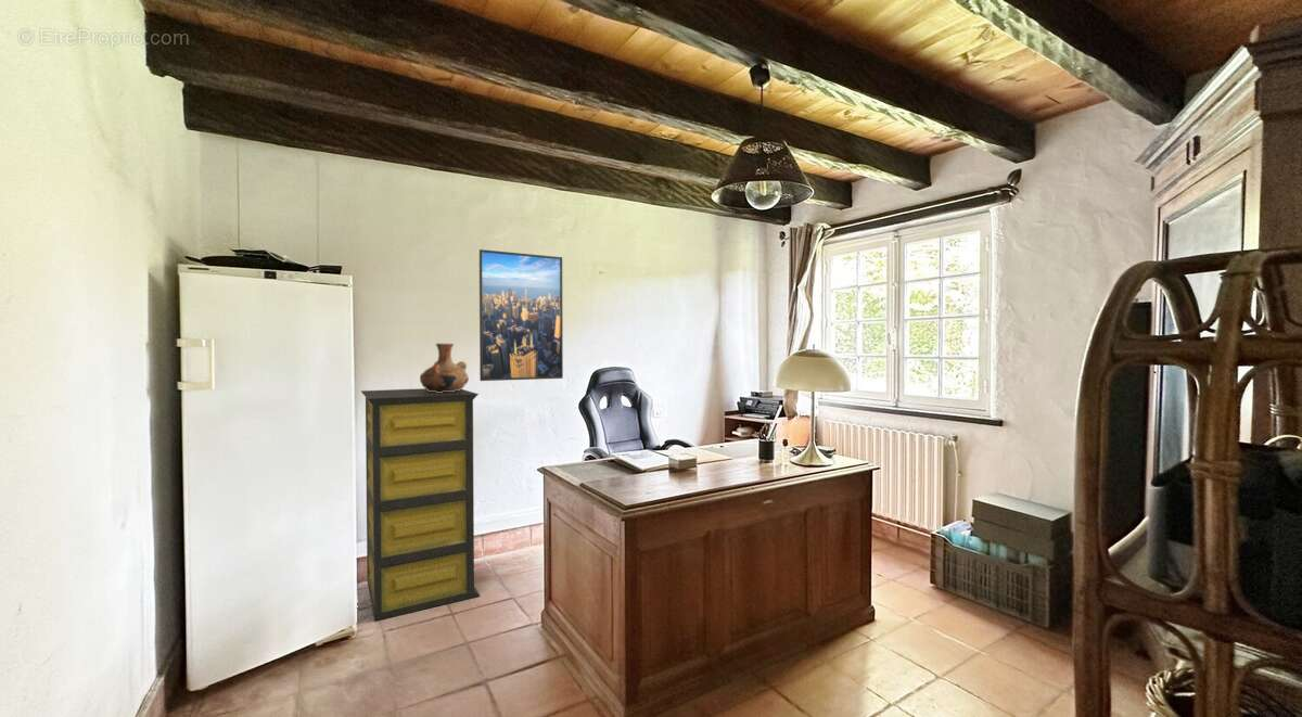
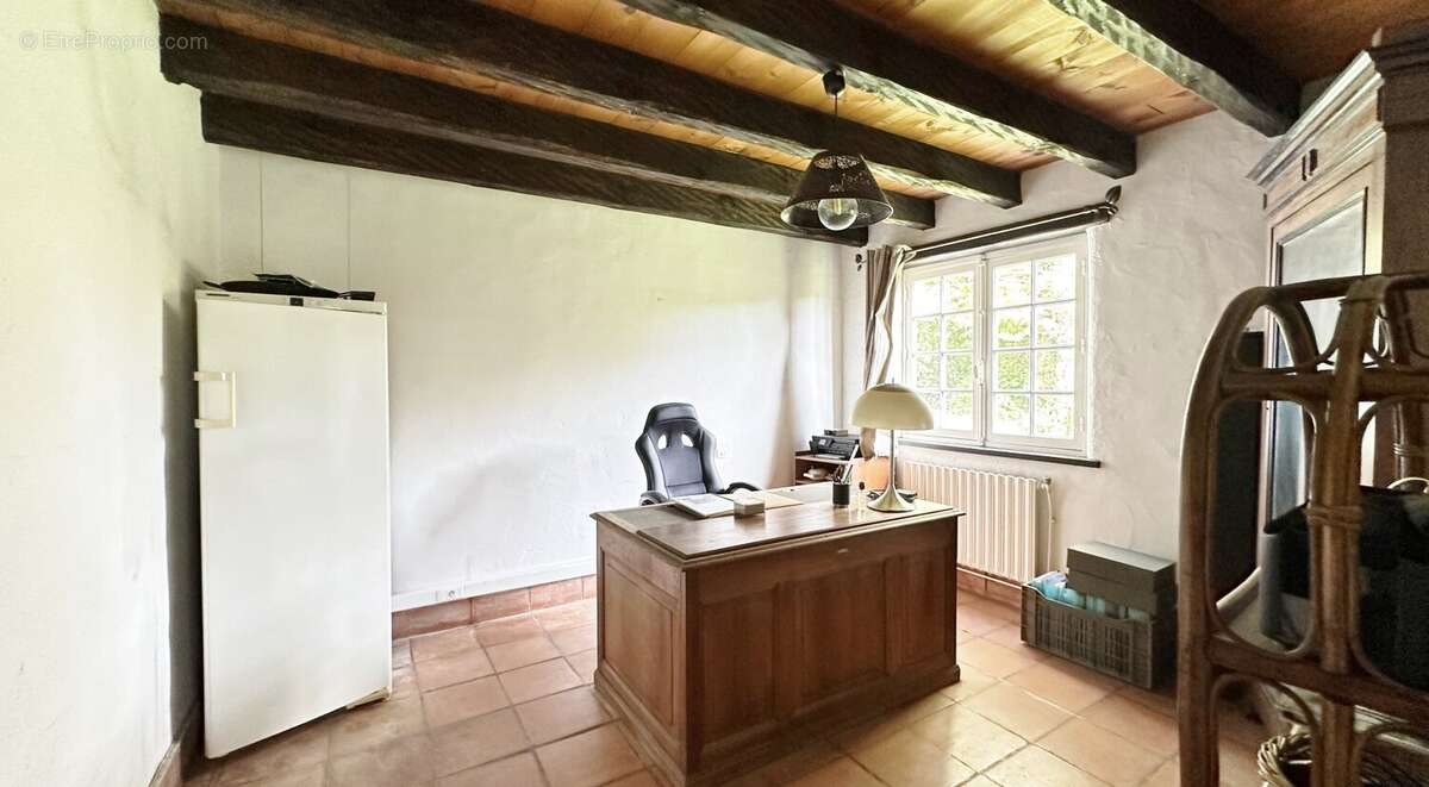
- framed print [478,248,564,382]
- vase [419,342,470,393]
- bookshelf [360,387,481,622]
